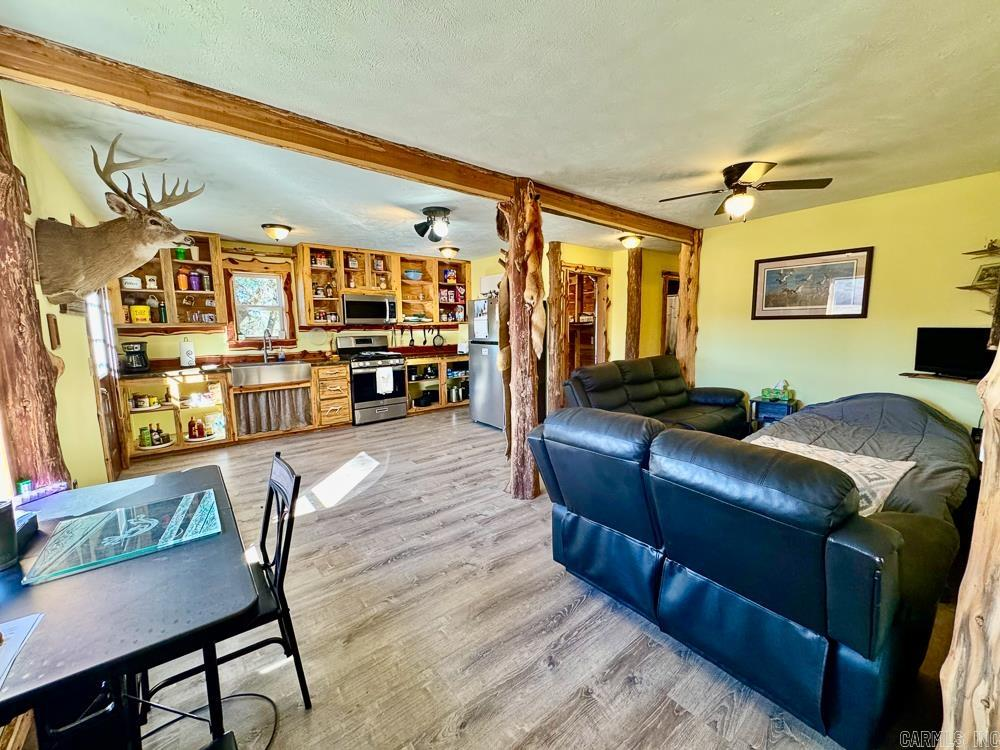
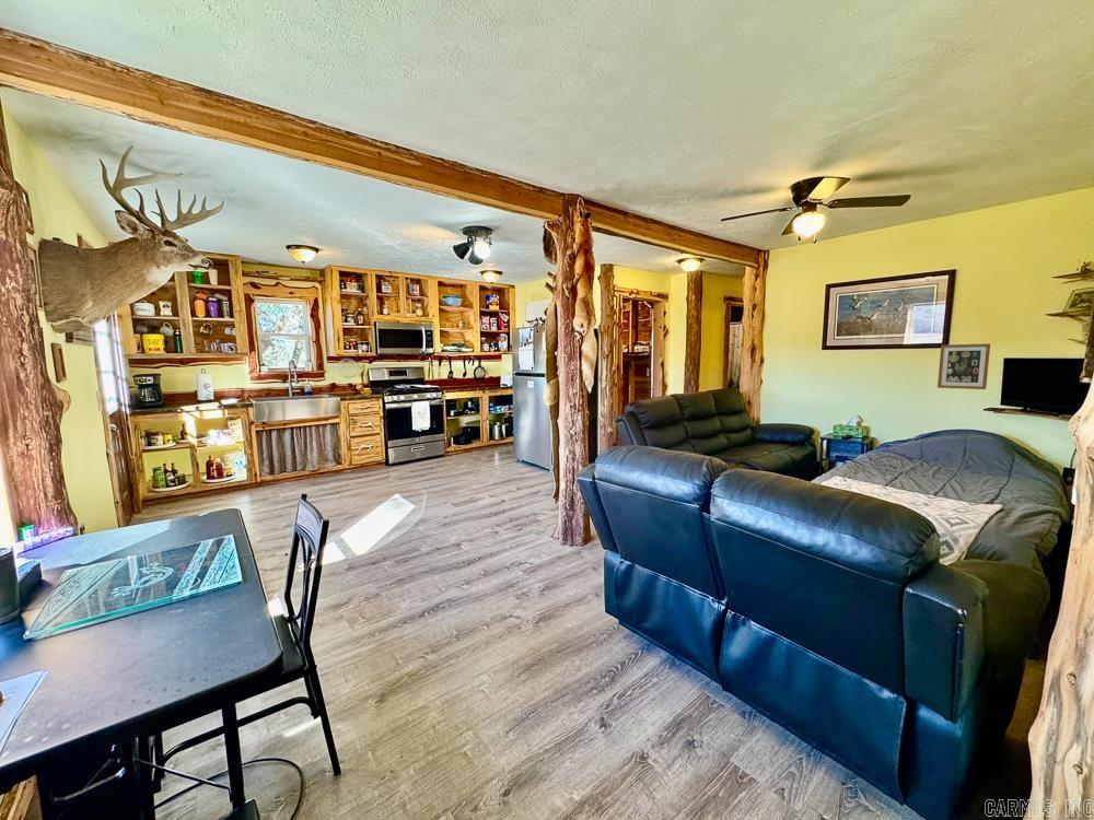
+ wall art [936,342,991,390]
